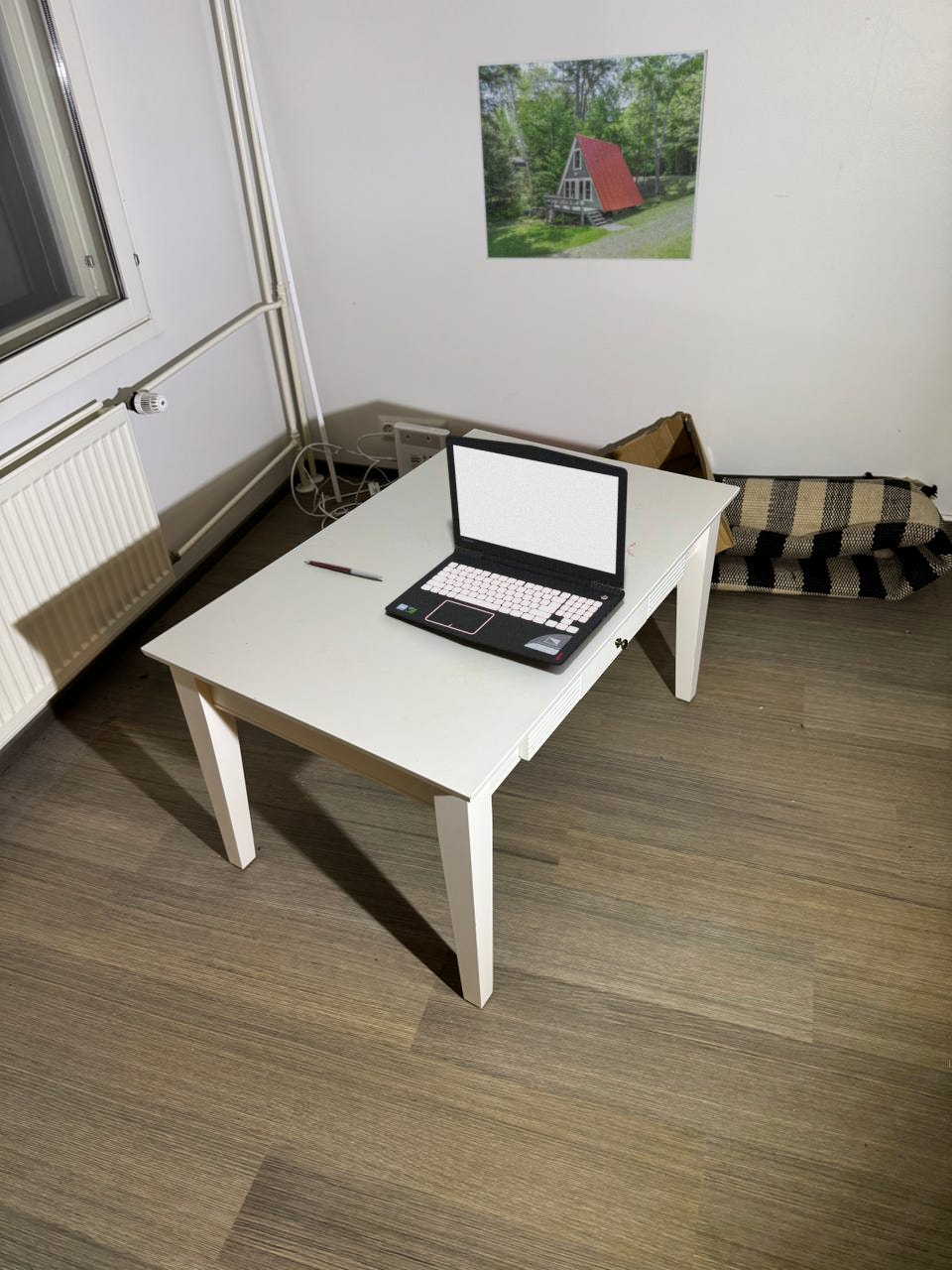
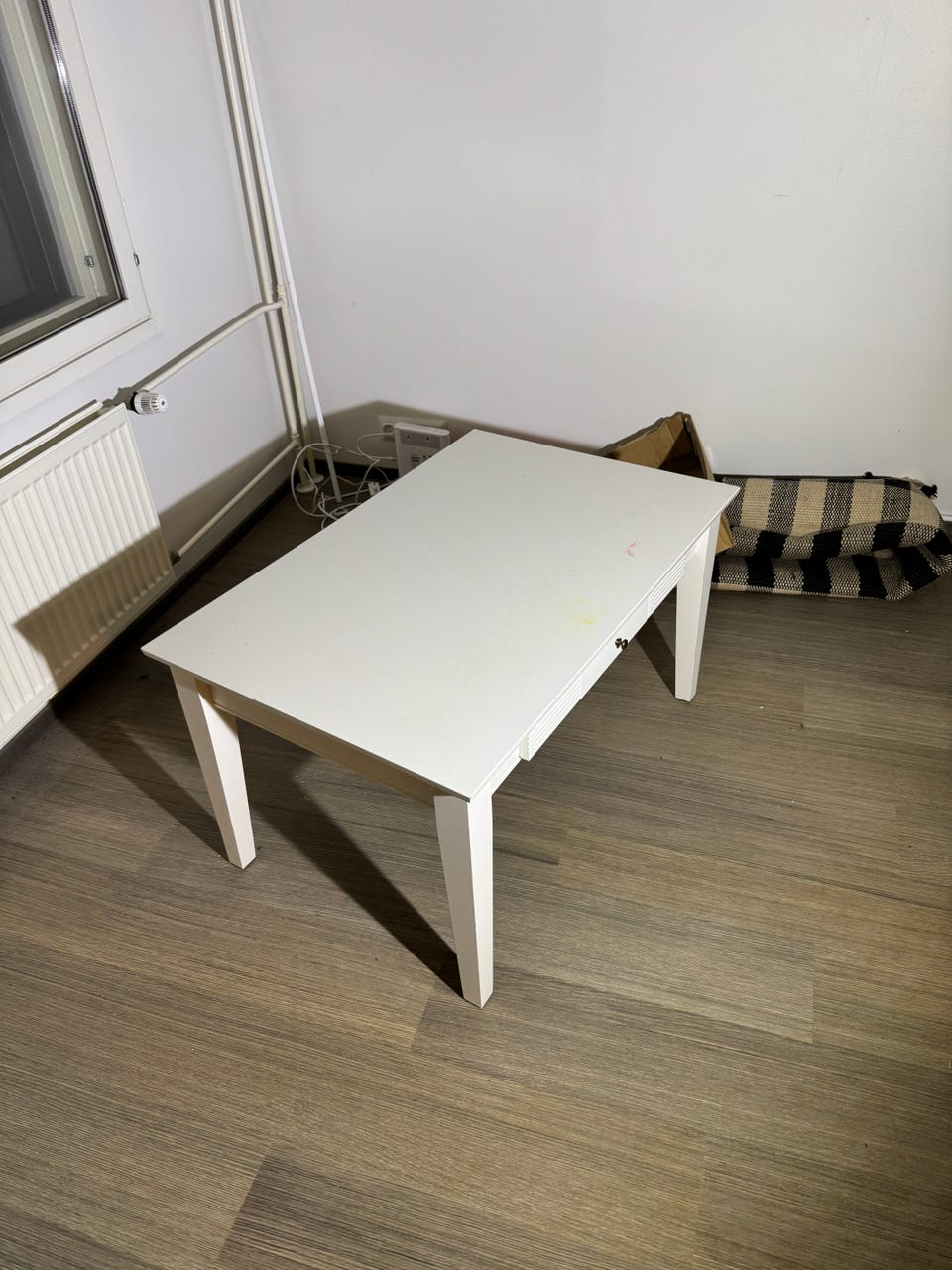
- pen [303,559,384,579]
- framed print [475,49,709,262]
- laptop [384,434,629,667]
